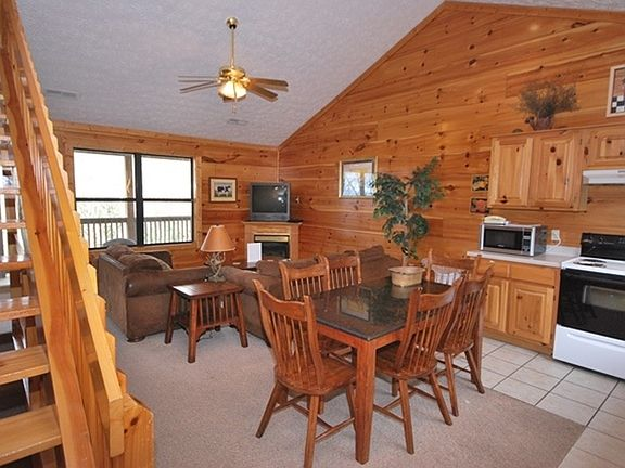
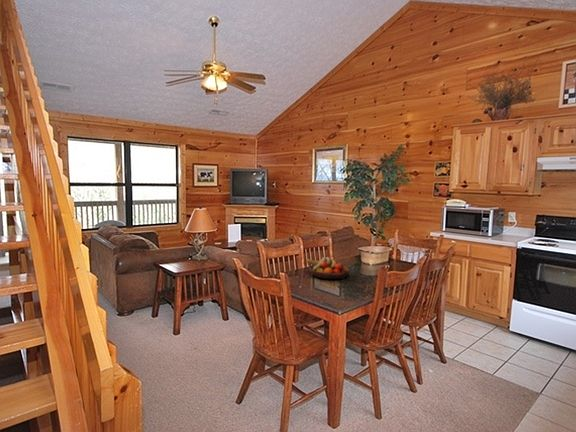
+ fruit bowl [305,256,350,280]
